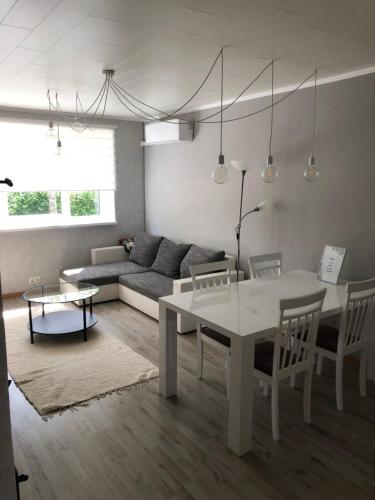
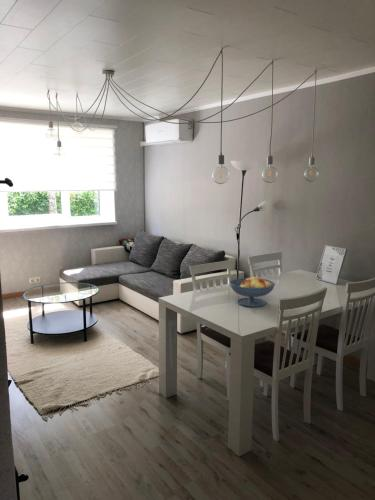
+ fruit bowl [228,274,276,308]
